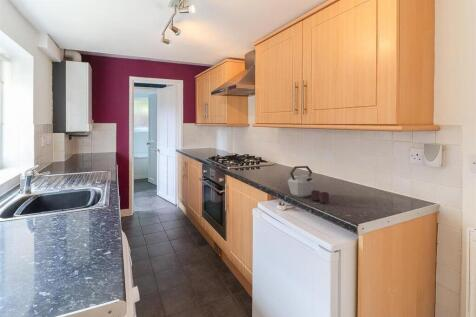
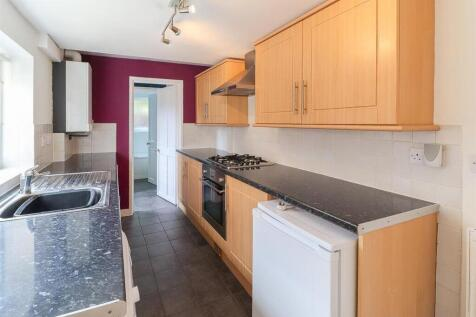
- kettle [287,165,330,203]
